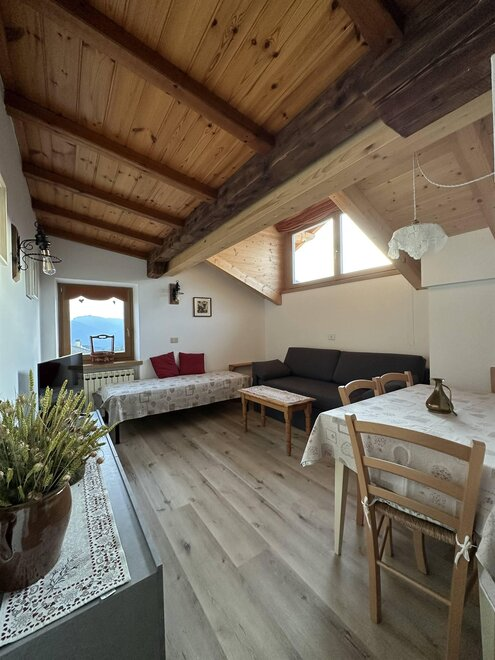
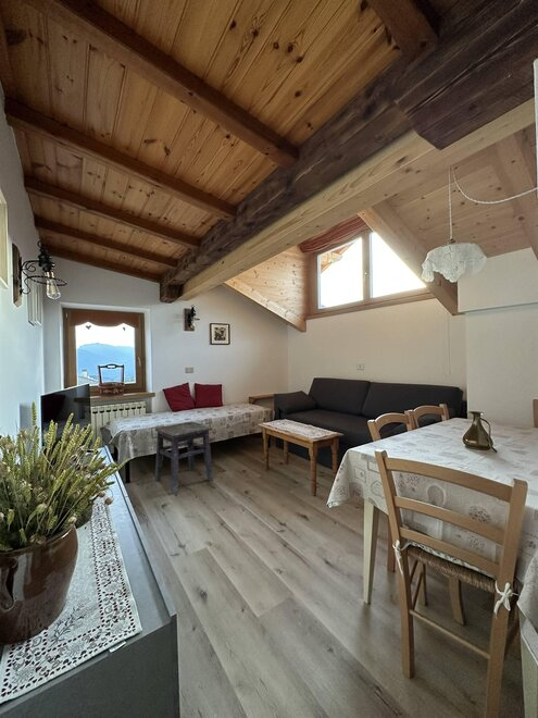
+ side table [153,421,214,495]
